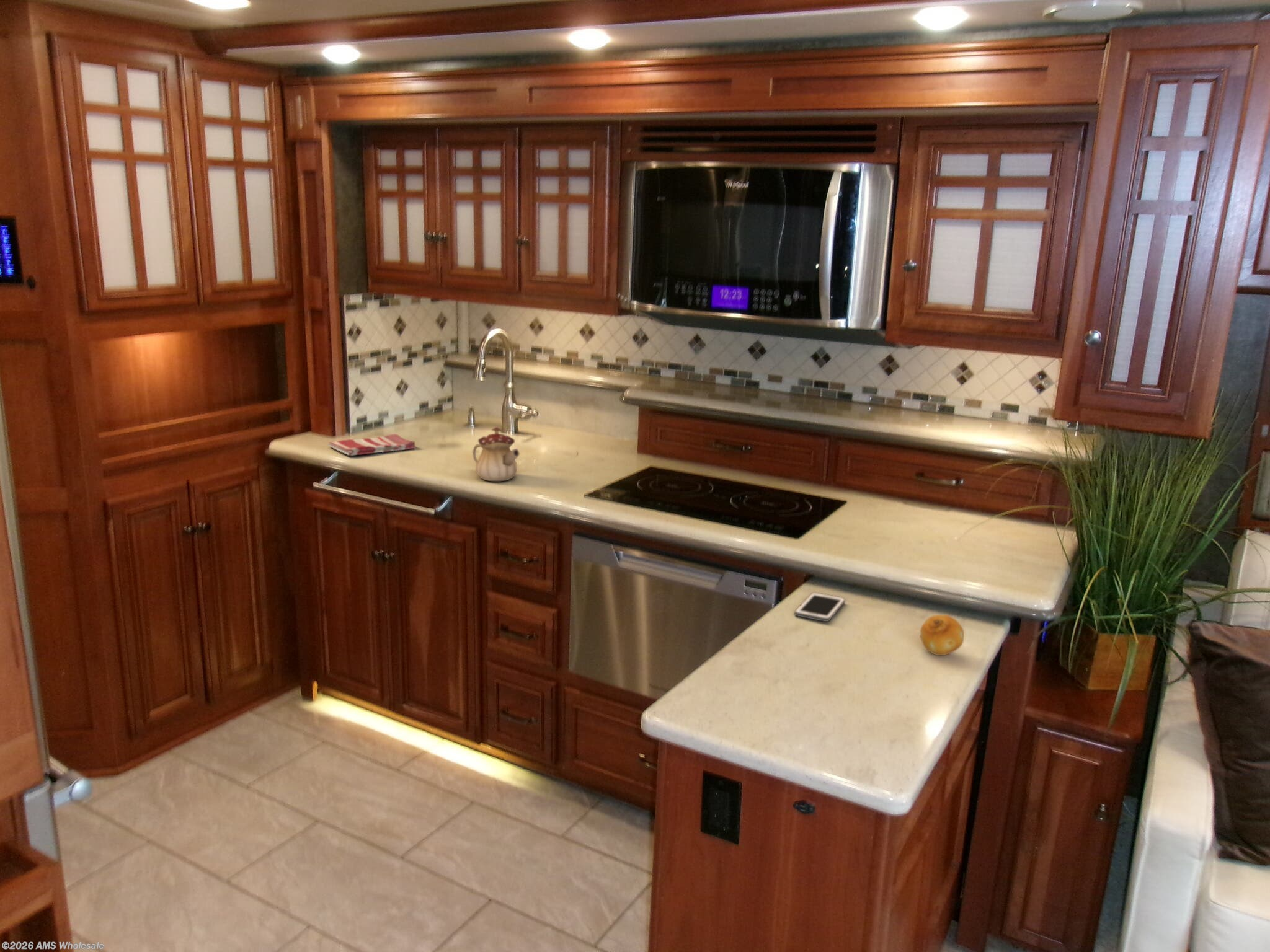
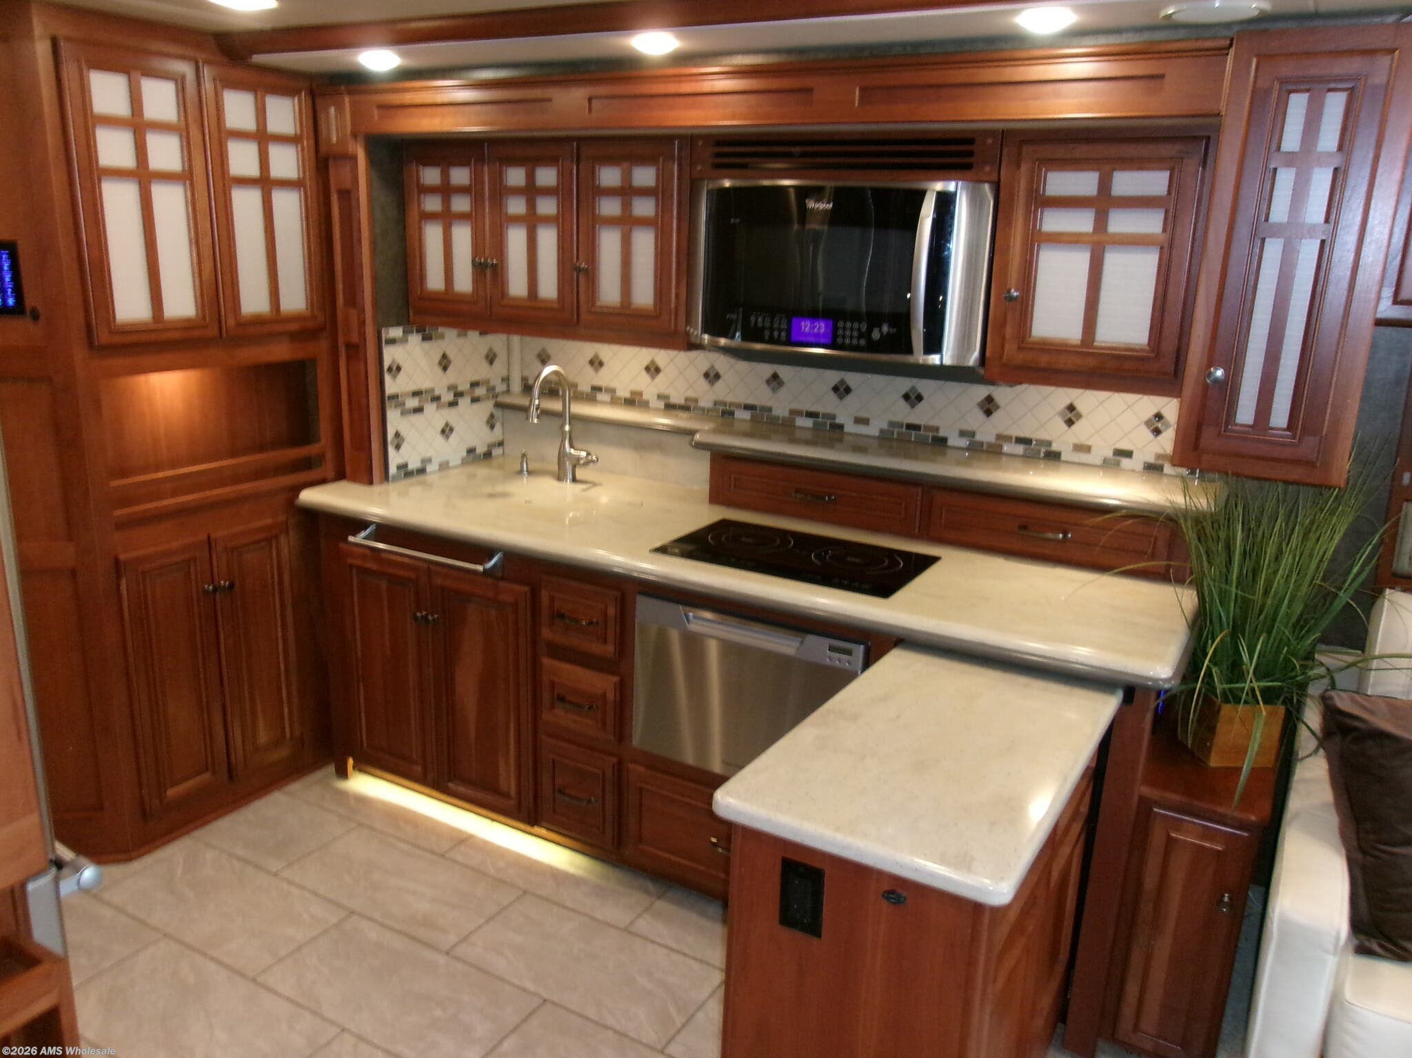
- cell phone [794,592,846,622]
- fruit [920,614,965,656]
- dish towel [327,433,416,456]
- teapot [472,426,520,482]
